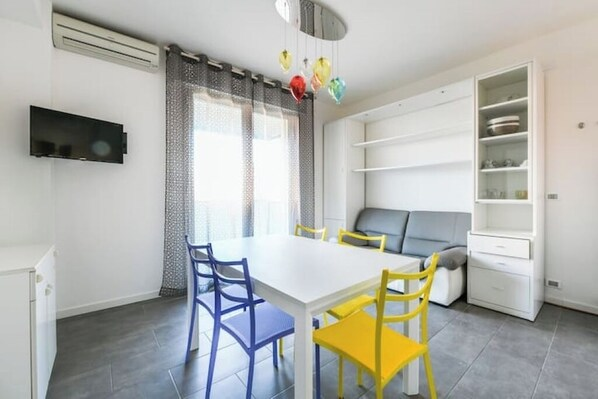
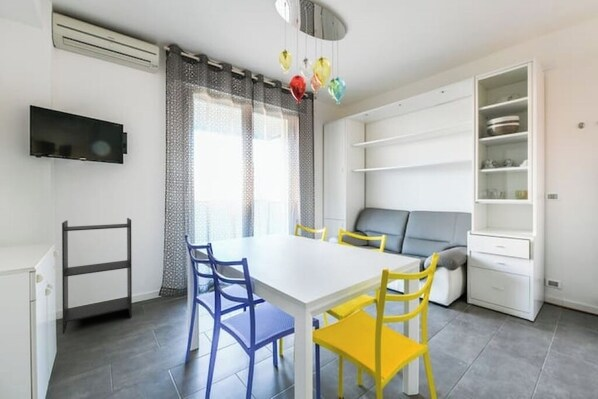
+ bookshelf [61,217,133,335]
